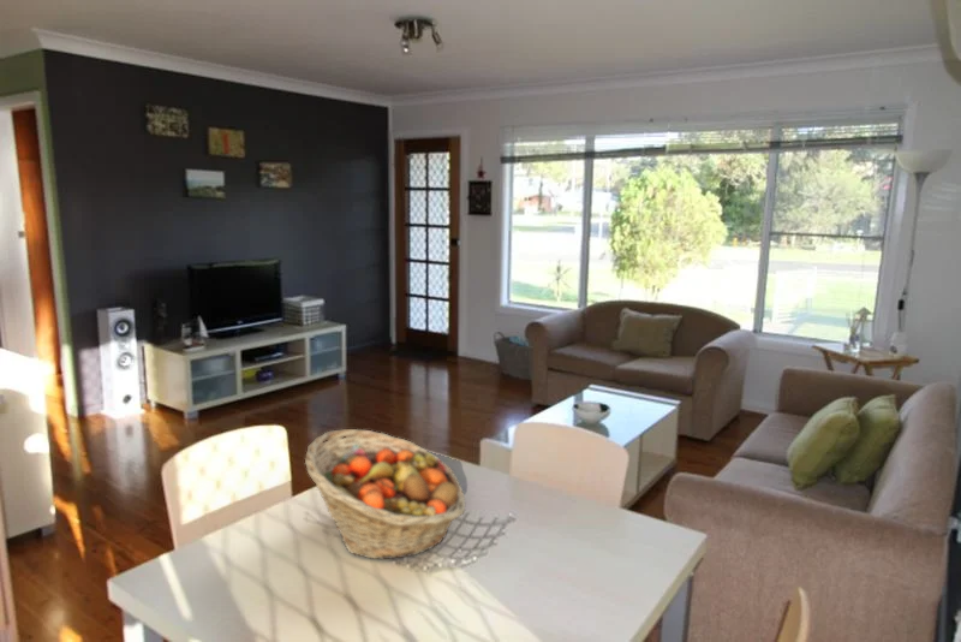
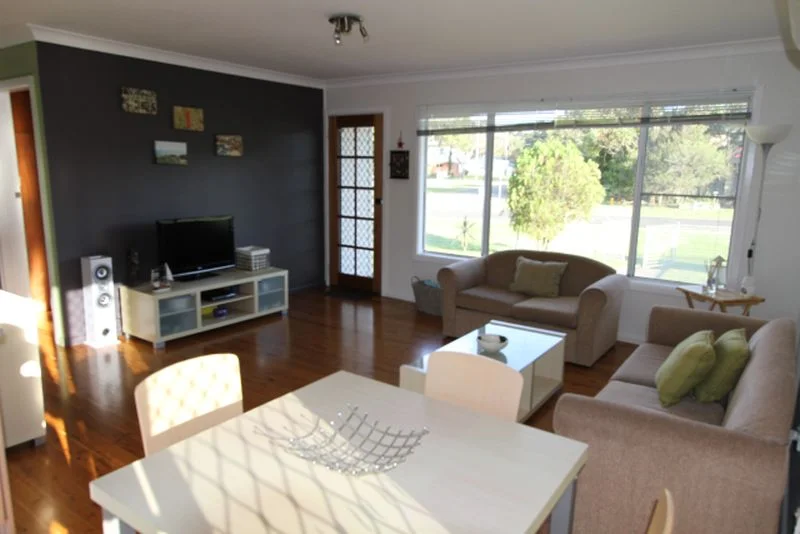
- fruit basket [304,428,466,560]
